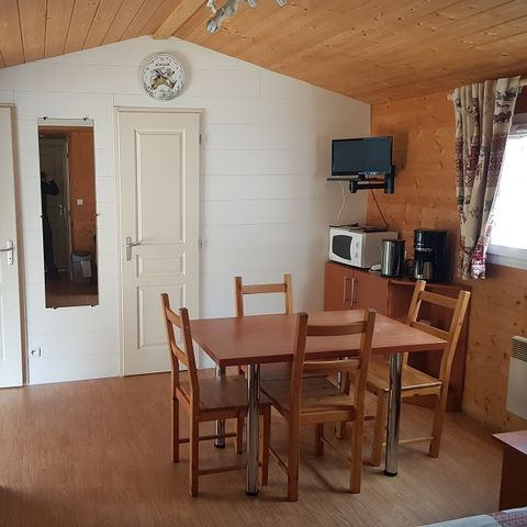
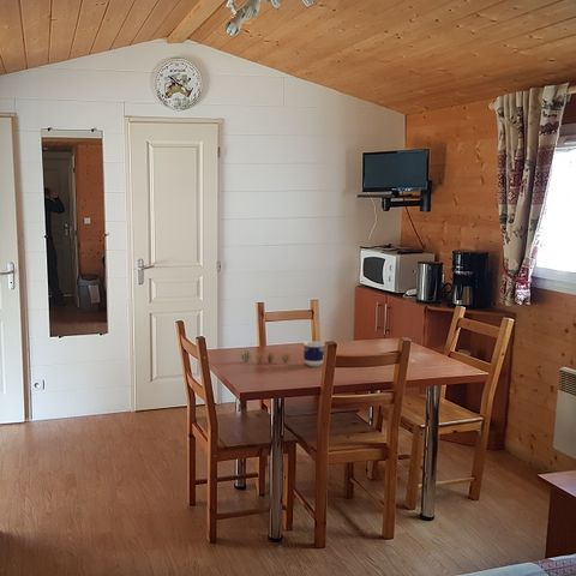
+ plant [240,341,292,364]
+ cup [302,341,325,367]
